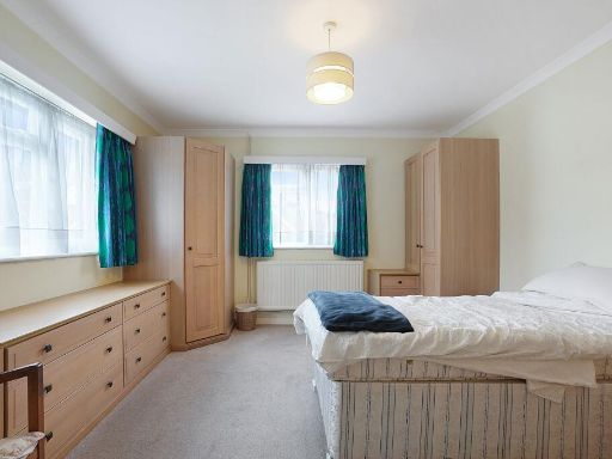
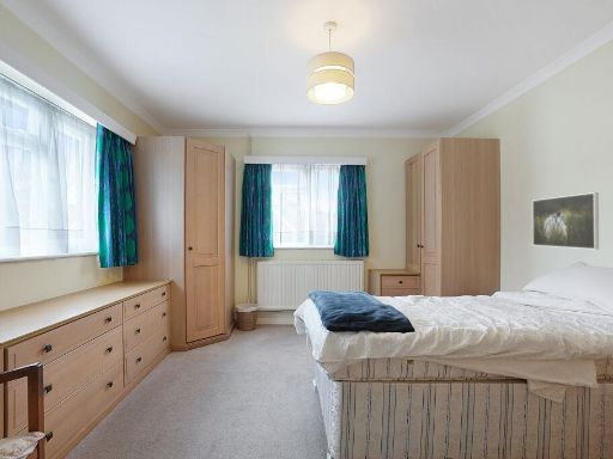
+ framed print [532,191,600,250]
